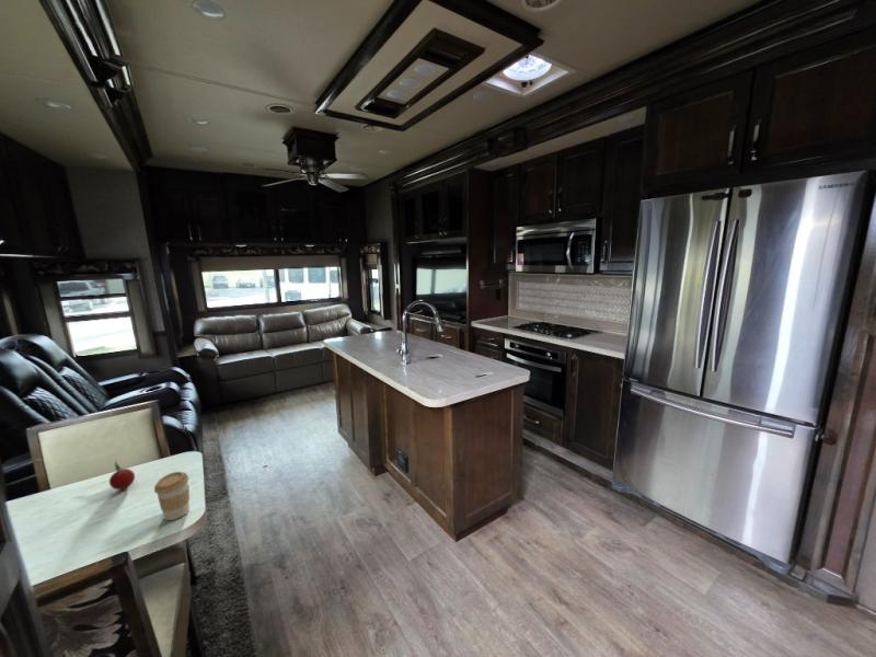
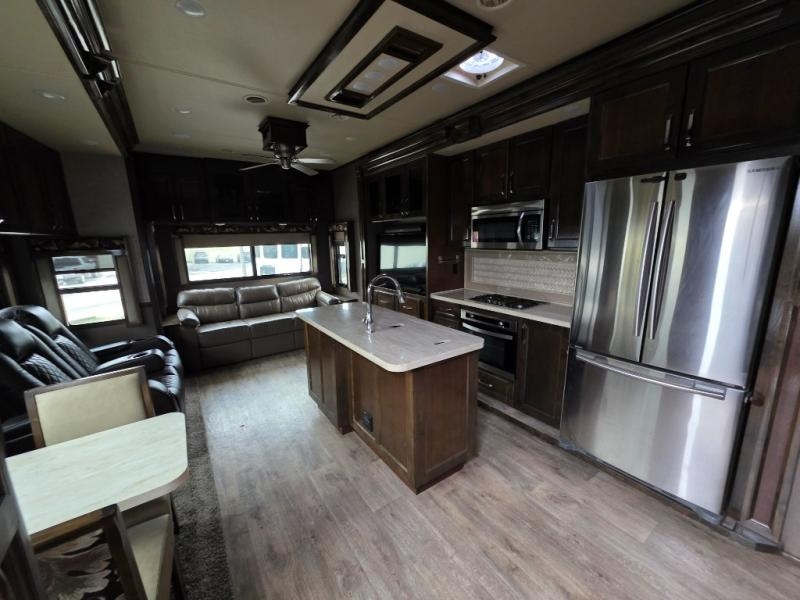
- coffee cup [153,471,191,521]
- fruit [108,460,136,491]
